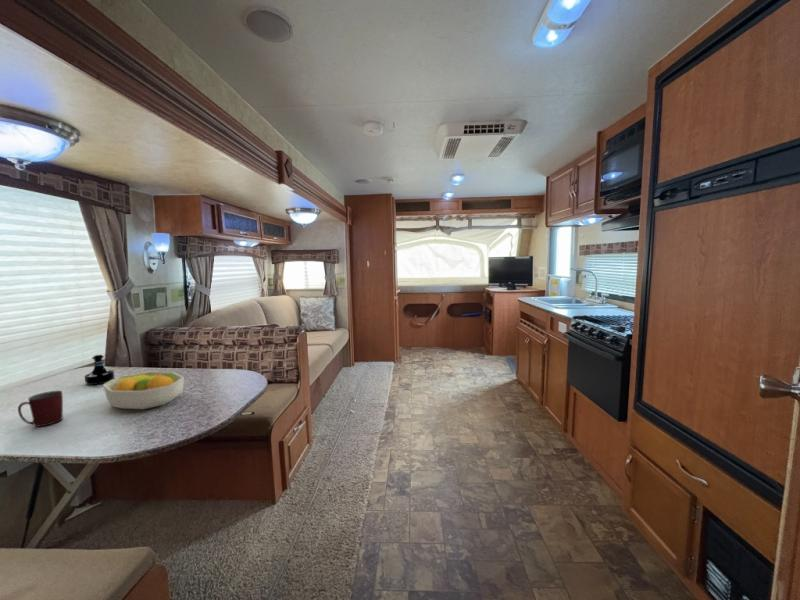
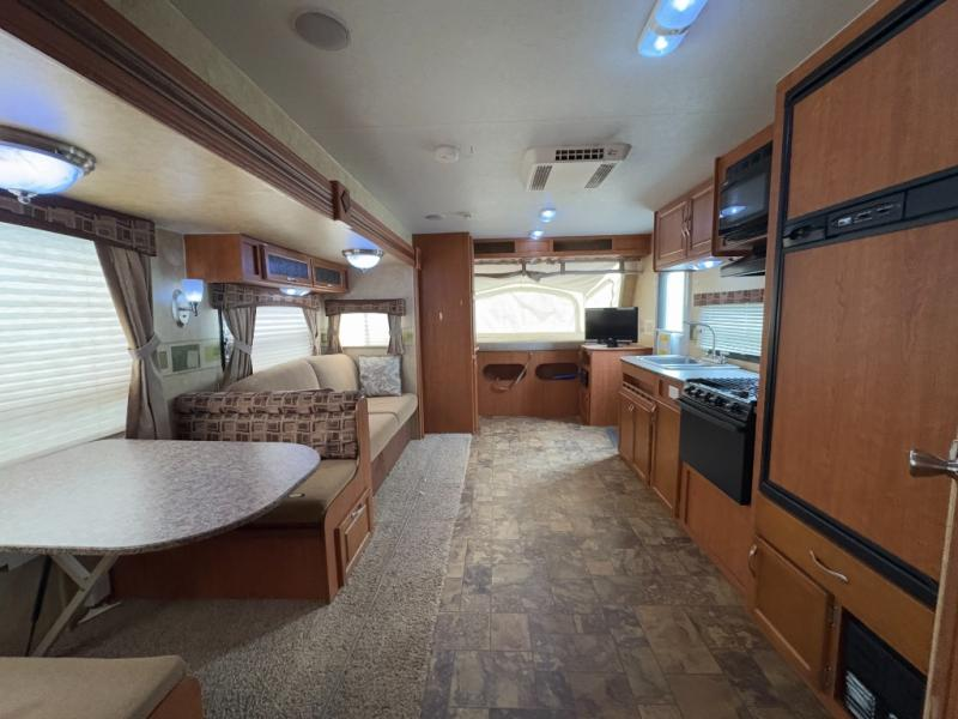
- fruit bowl [102,371,185,410]
- mug [17,390,64,428]
- tequila bottle [84,354,116,386]
